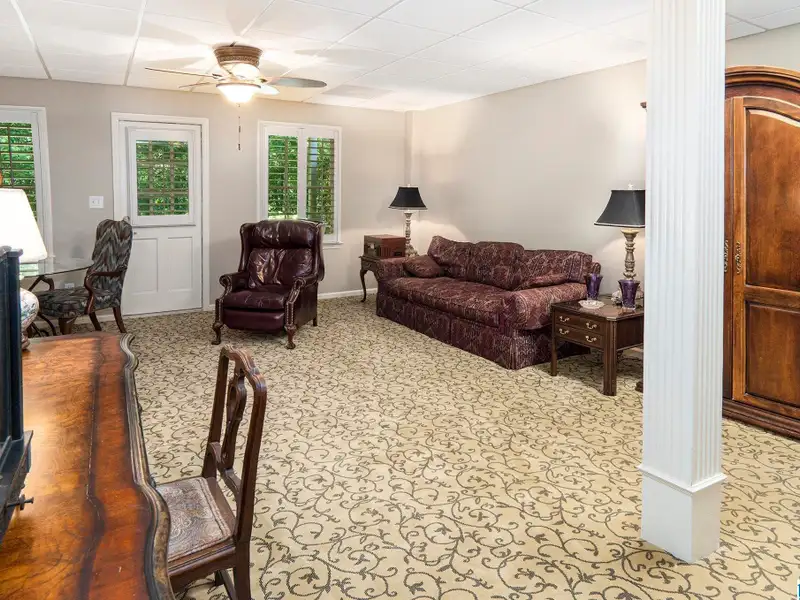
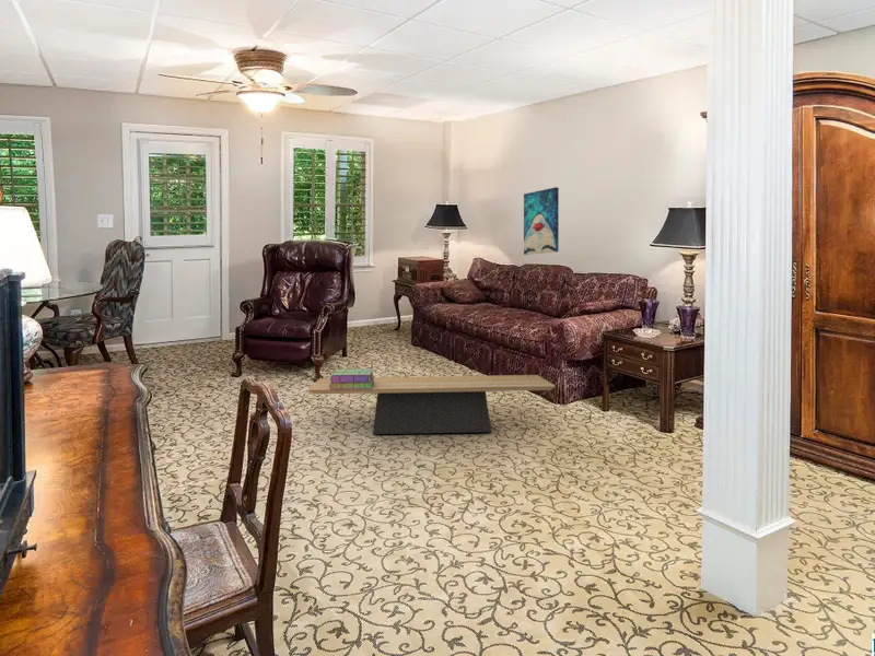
+ stack of books [329,367,375,389]
+ coffee table [307,374,556,435]
+ wall art [523,186,560,256]
